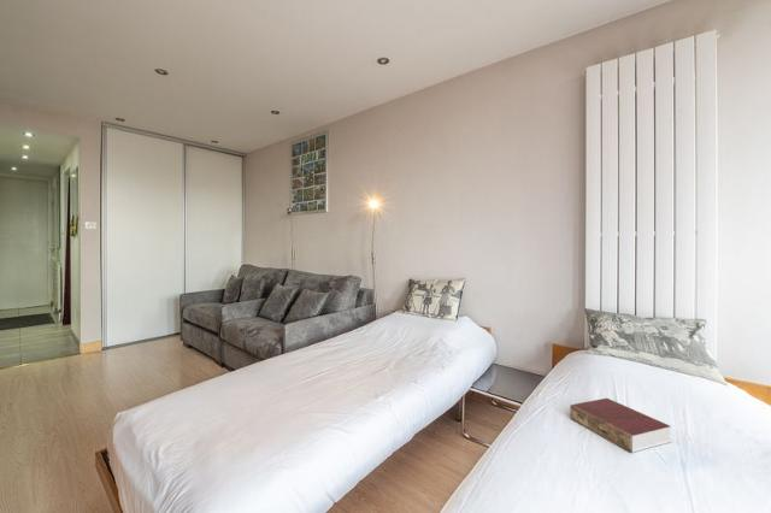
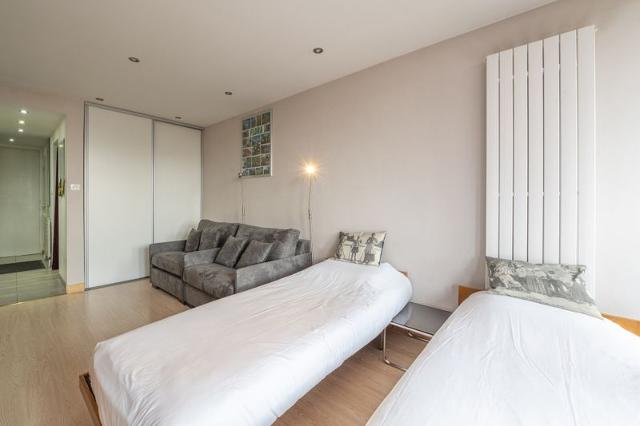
- book [569,397,672,454]
